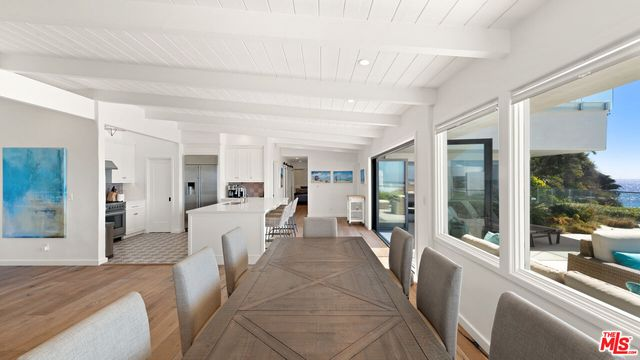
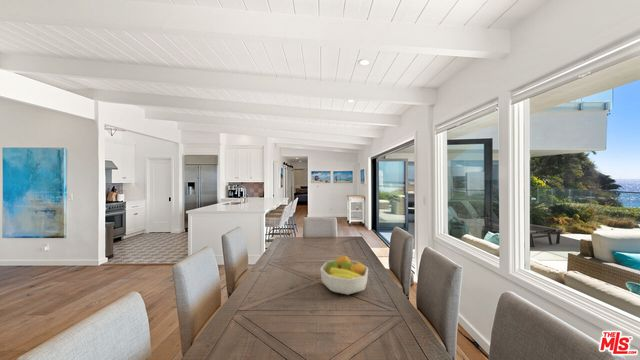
+ fruit bowl [319,254,369,296]
